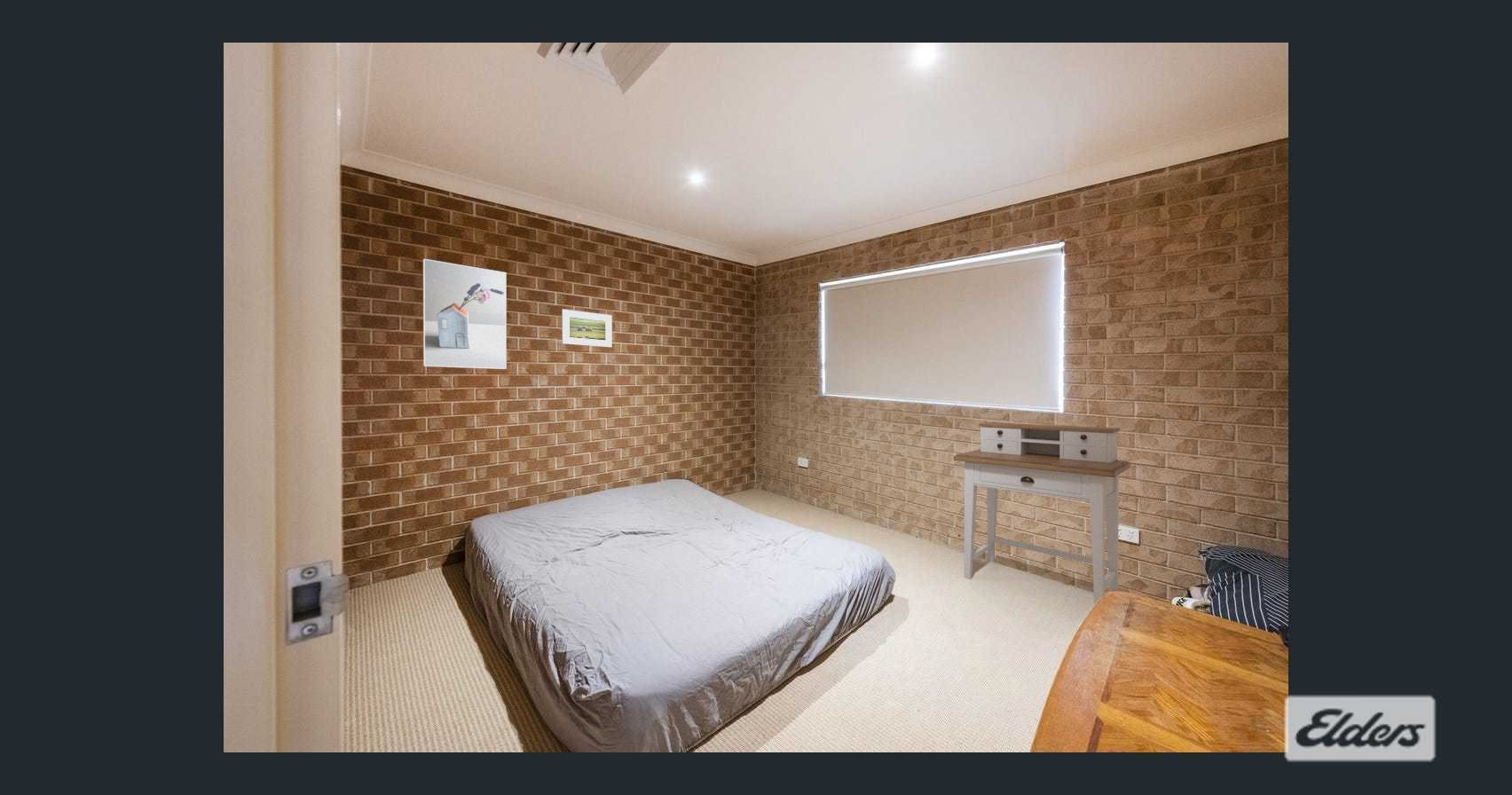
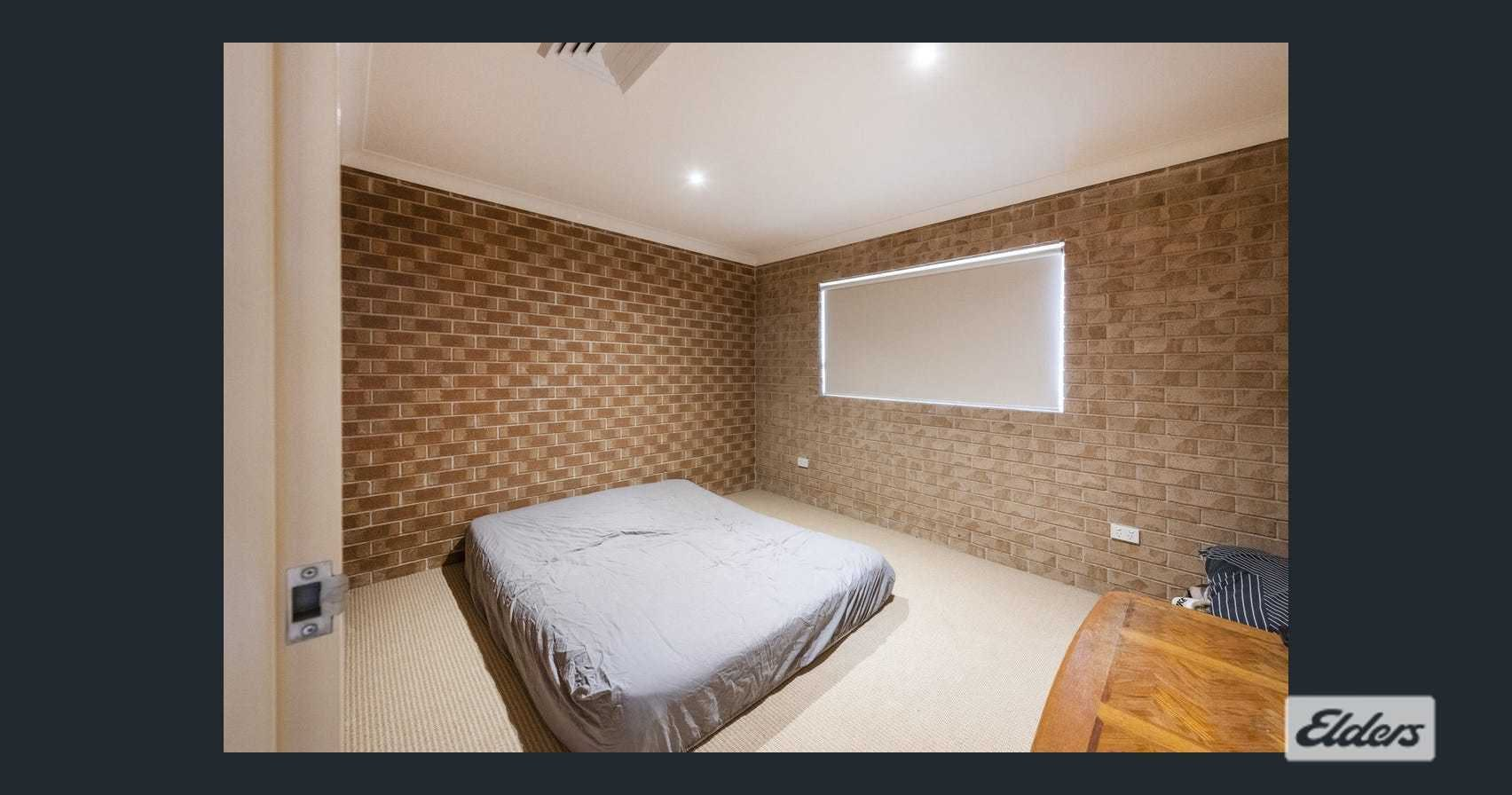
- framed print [422,258,508,370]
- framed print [561,309,613,348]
- desk [953,421,1131,605]
